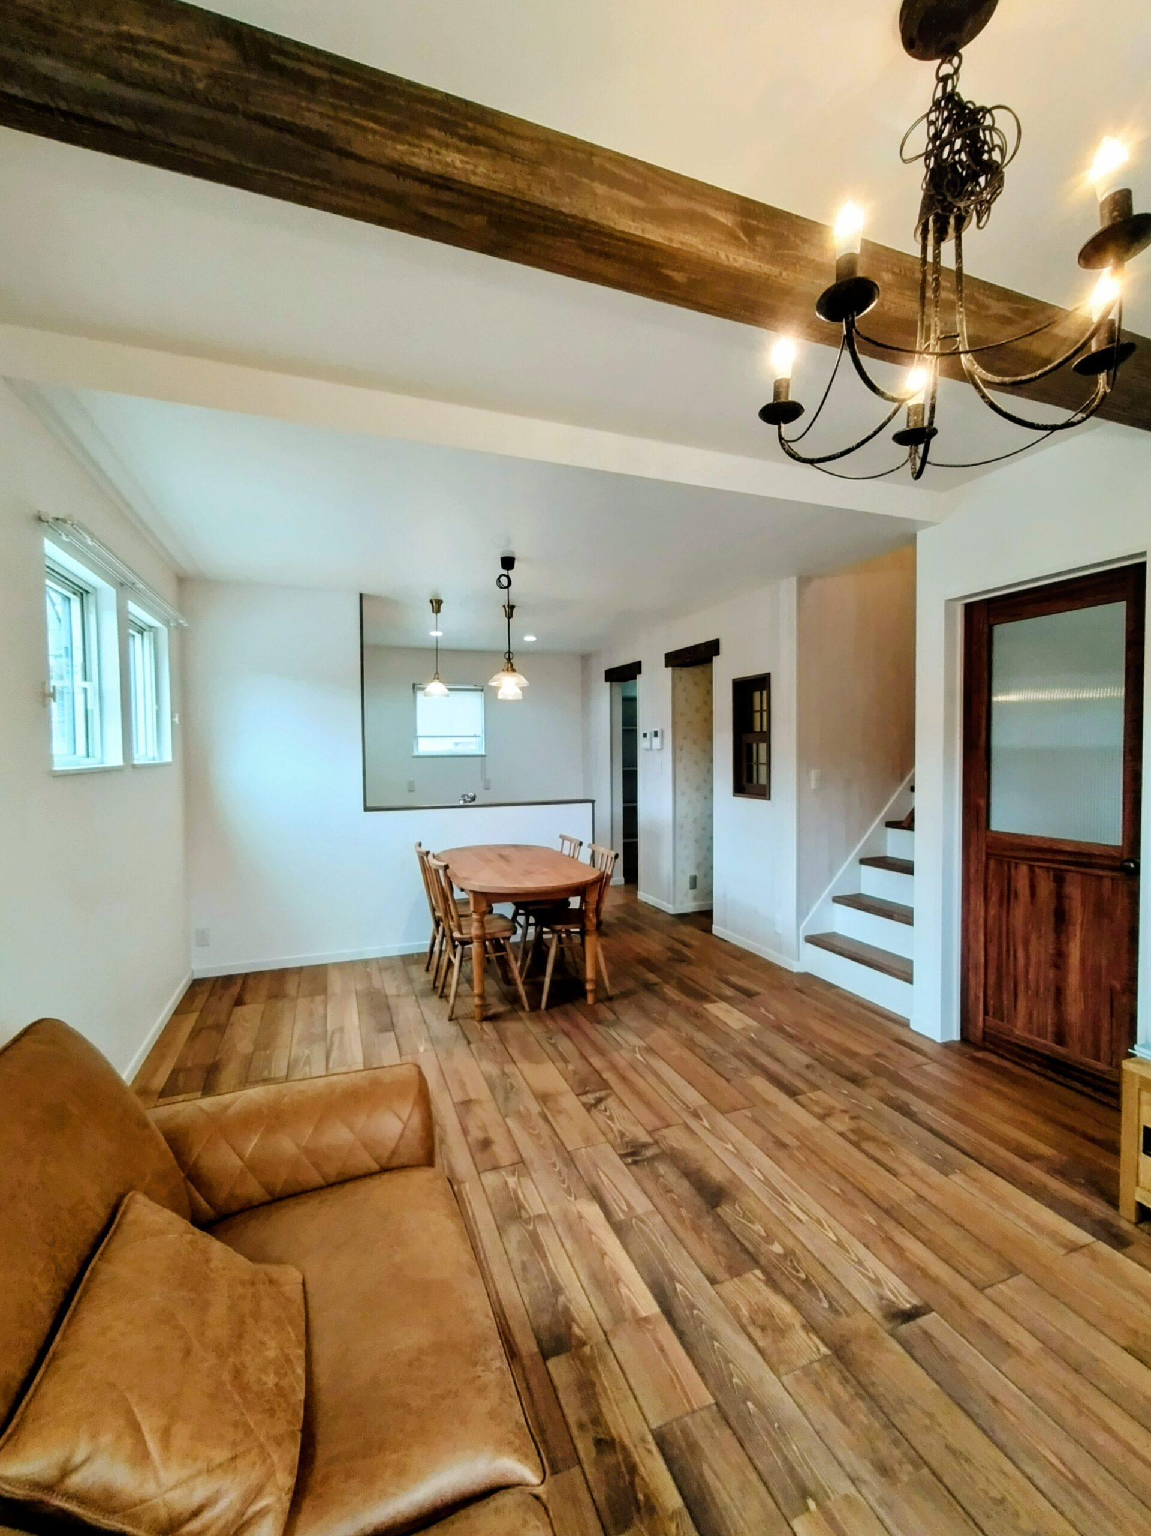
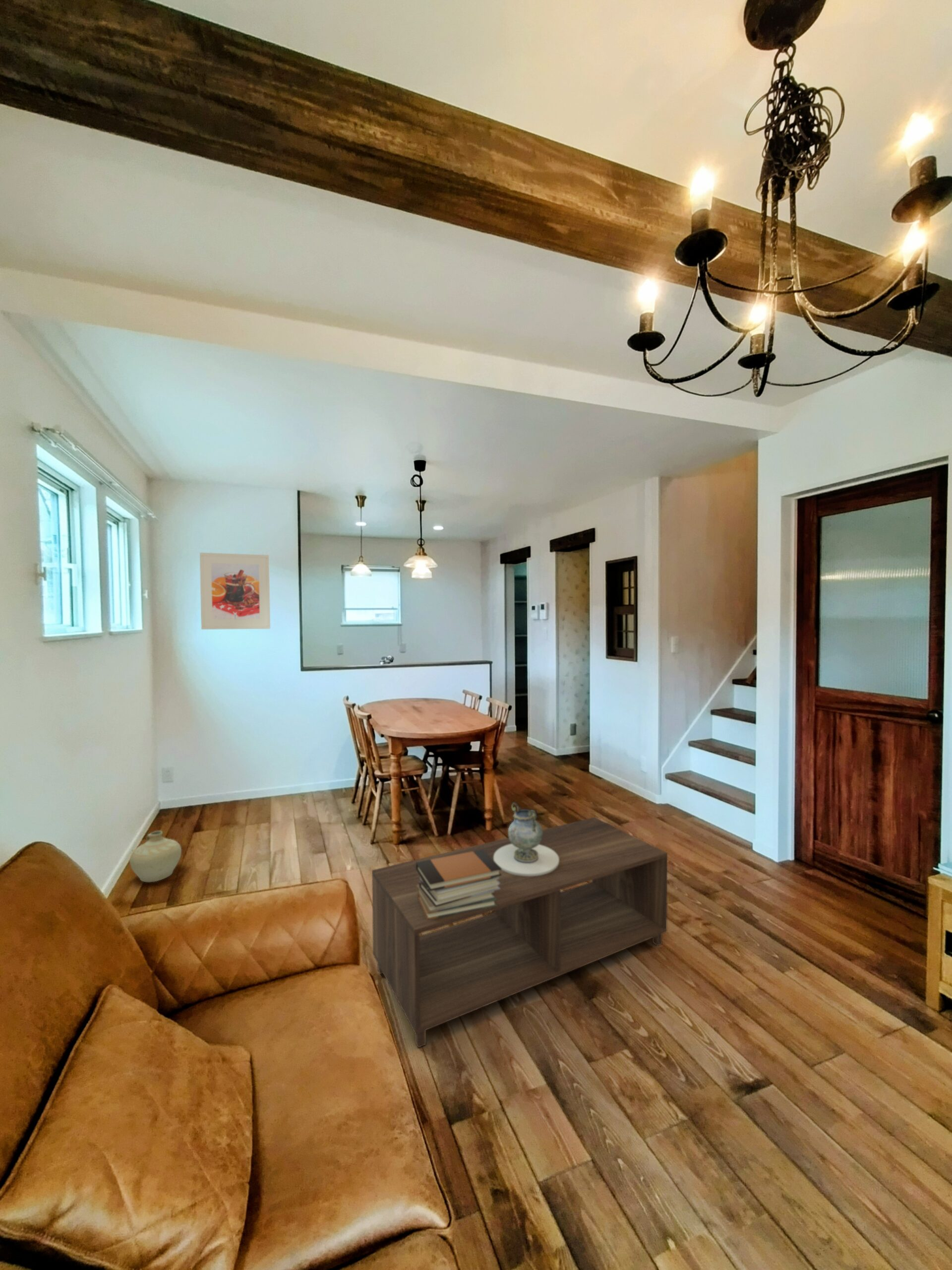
+ decorative vase [494,802,559,876]
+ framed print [199,552,271,630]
+ ceramic jug [129,830,182,883]
+ book stack [416,850,502,920]
+ coffee table [371,817,668,1048]
